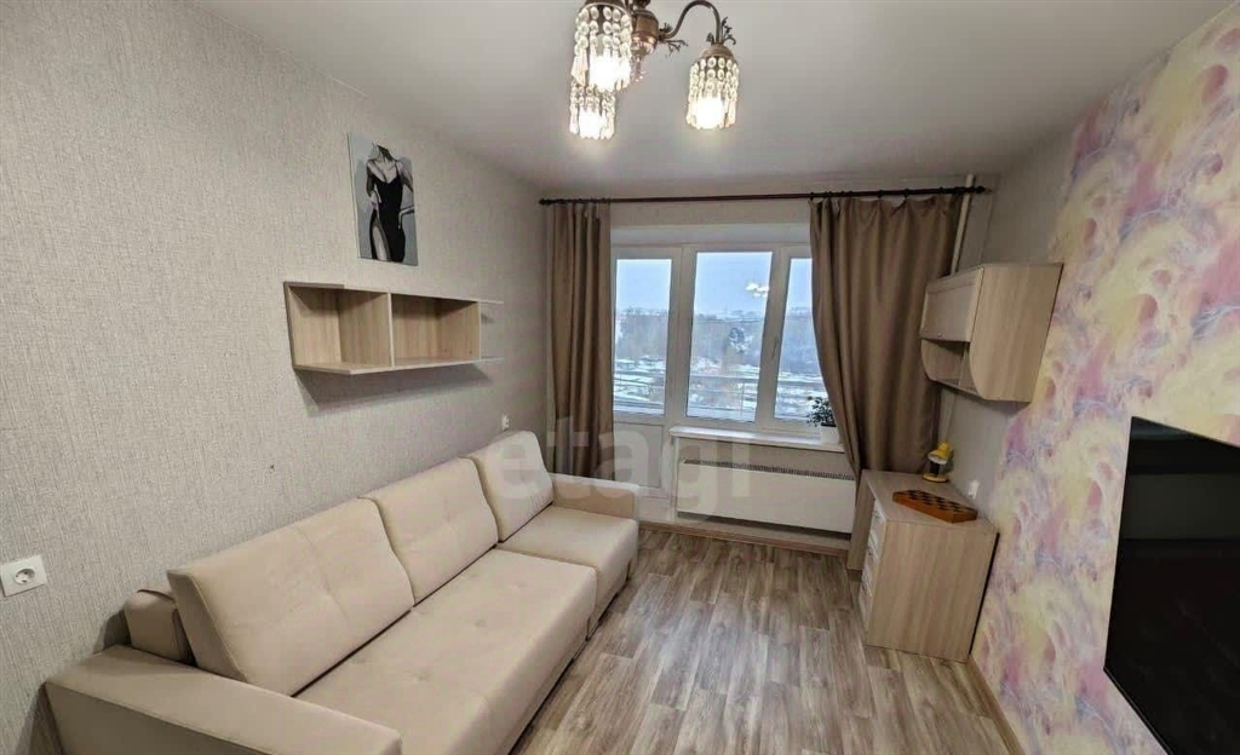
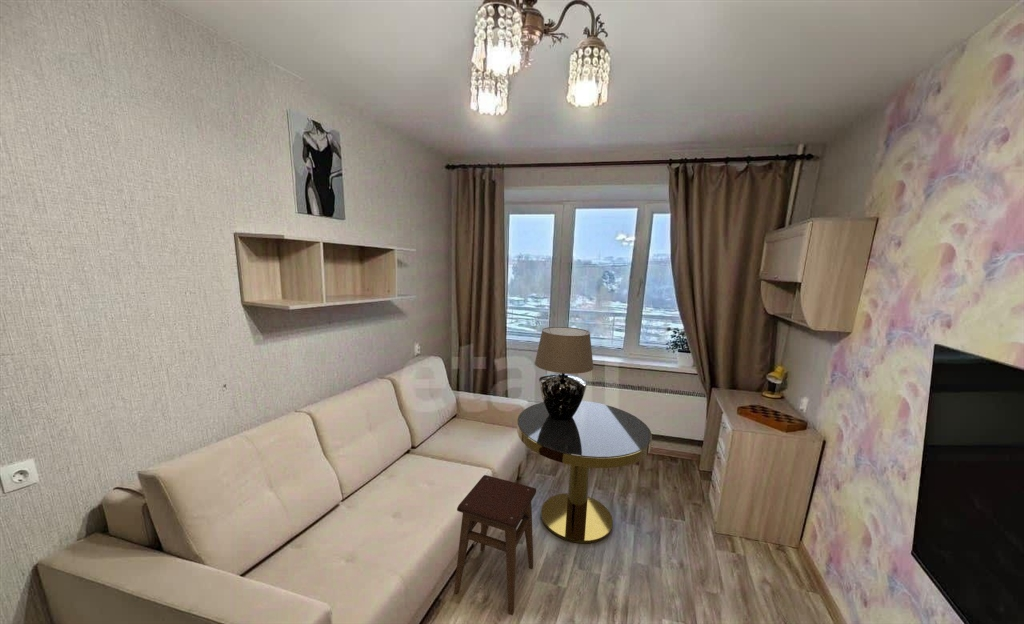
+ side table [516,400,653,544]
+ stool [453,474,537,616]
+ table lamp [534,326,595,420]
